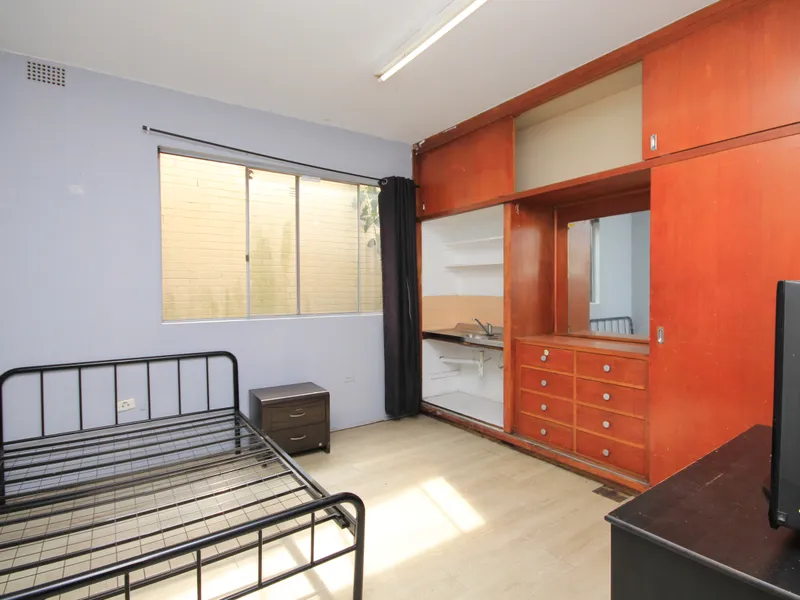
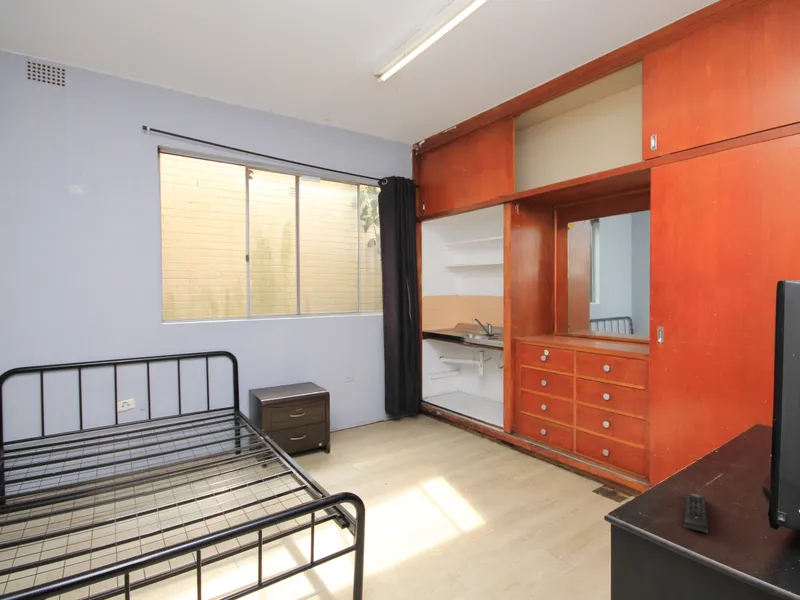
+ remote control [683,493,709,534]
